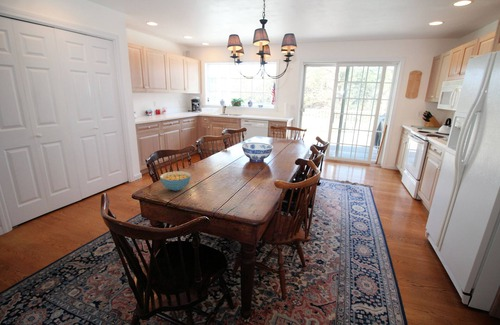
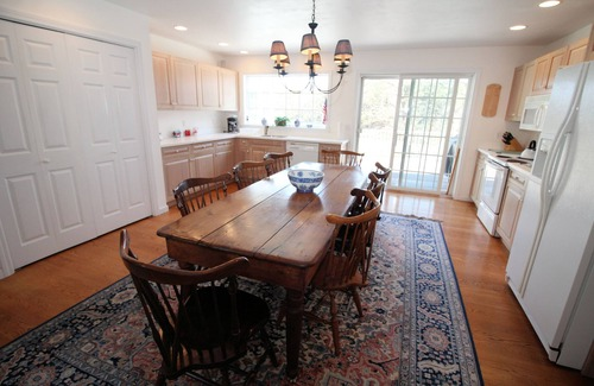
- cereal bowl [159,170,192,192]
